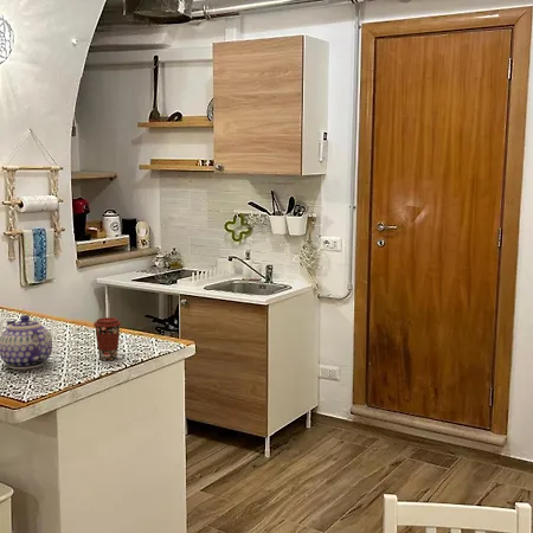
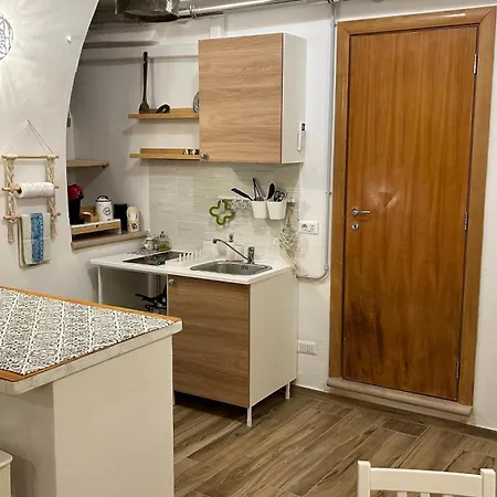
- teapot [0,314,53,371]
- coffee cup [92,316,122,361]
